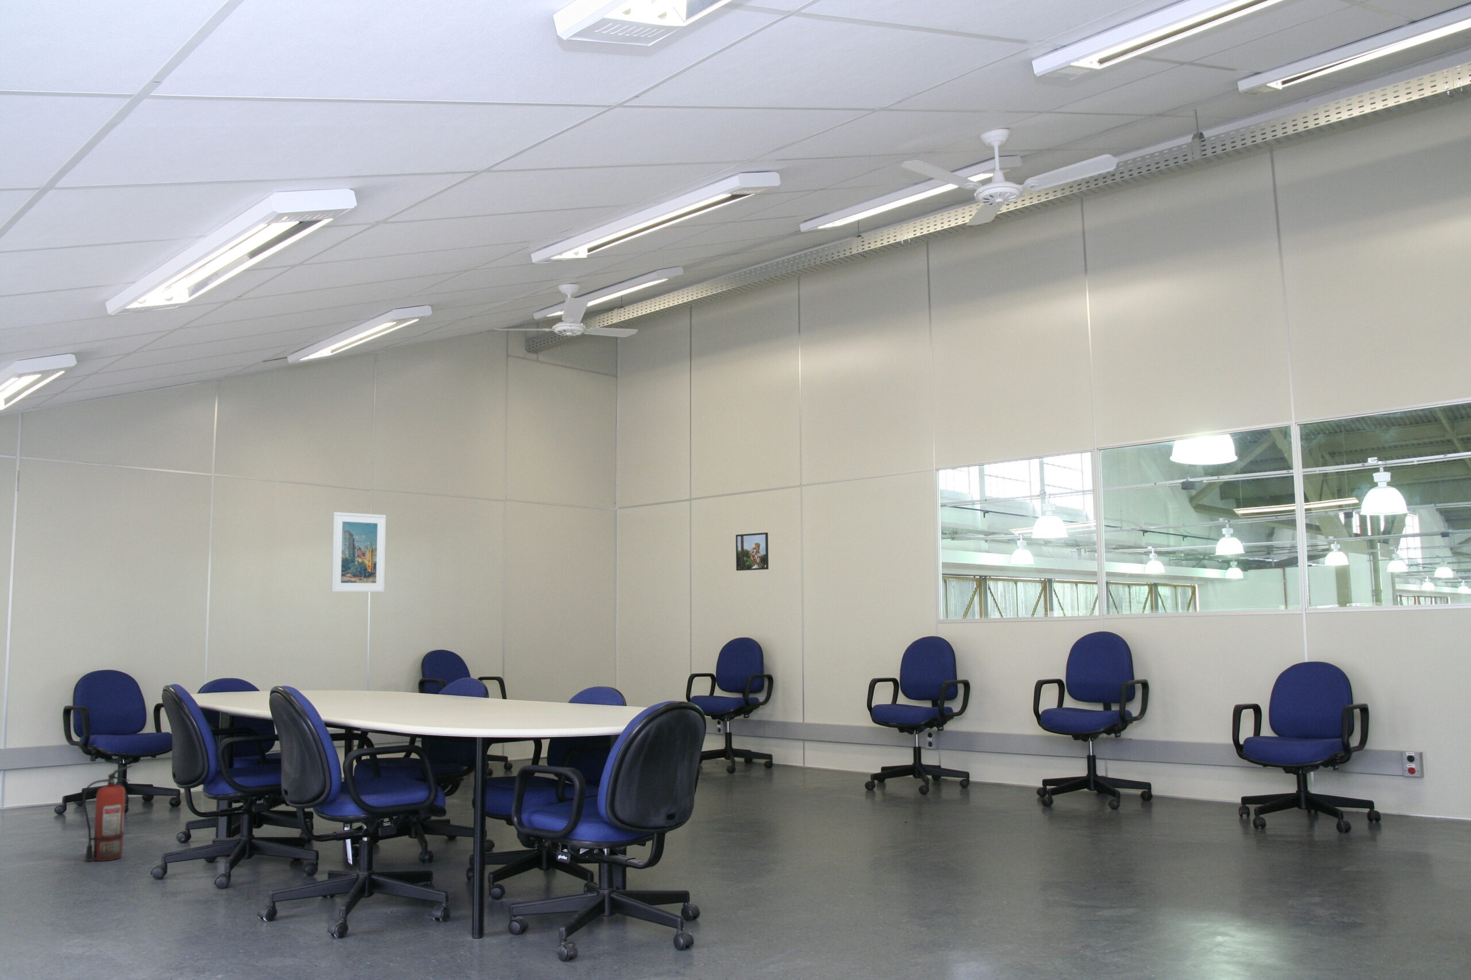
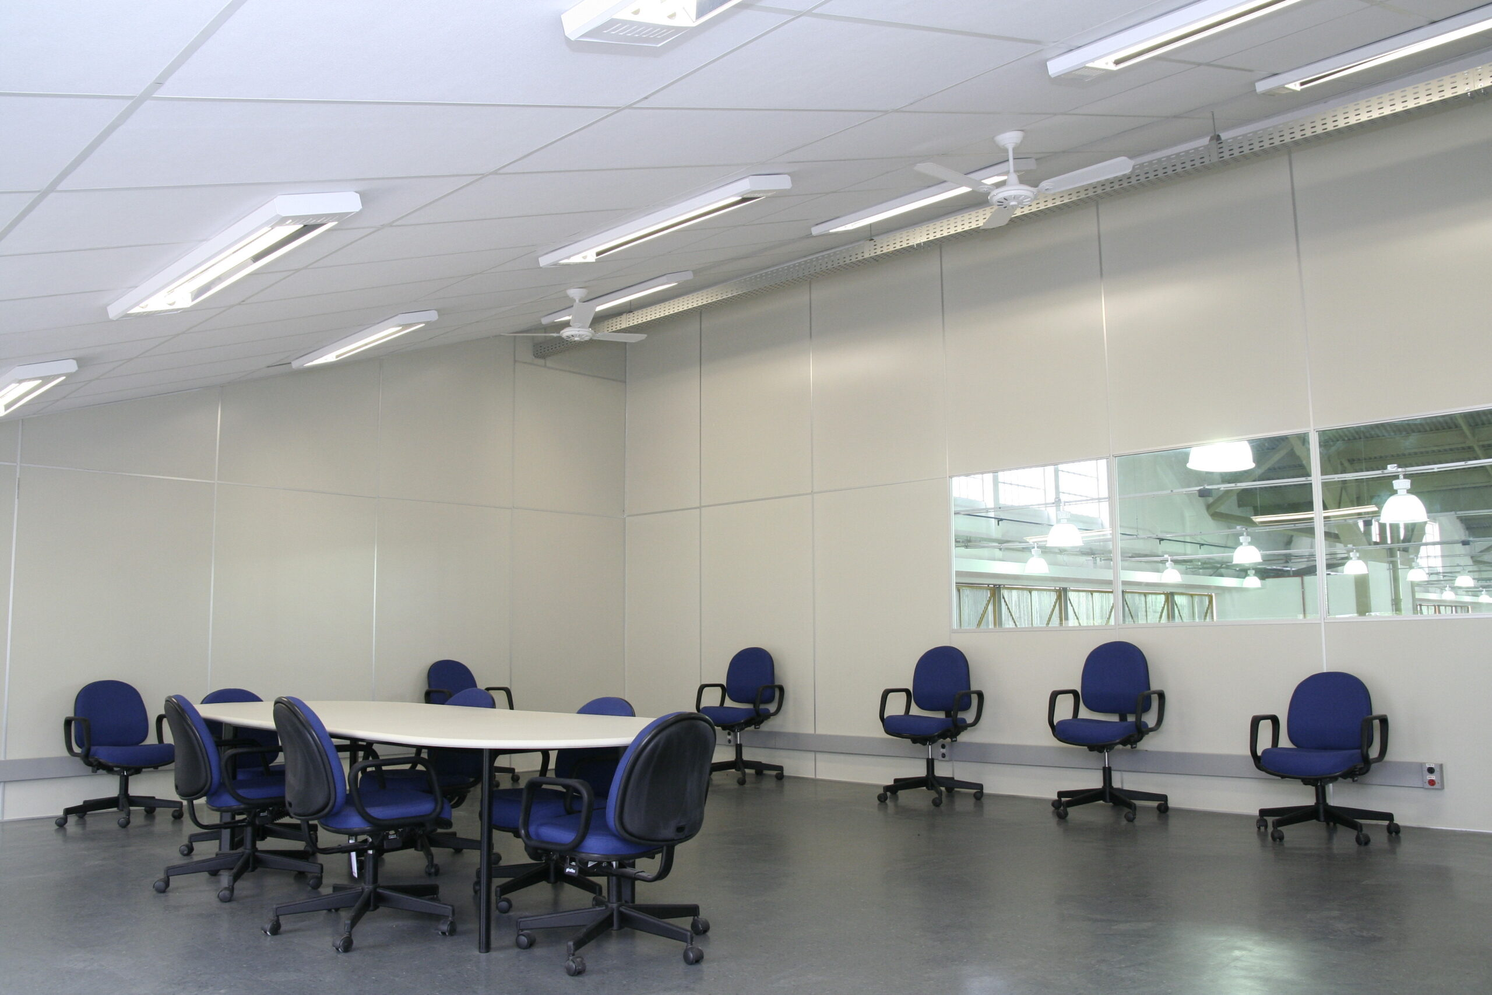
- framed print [734,533,768,571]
- fire extinguisher [82,765,134,862]
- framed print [331,512,386,593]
